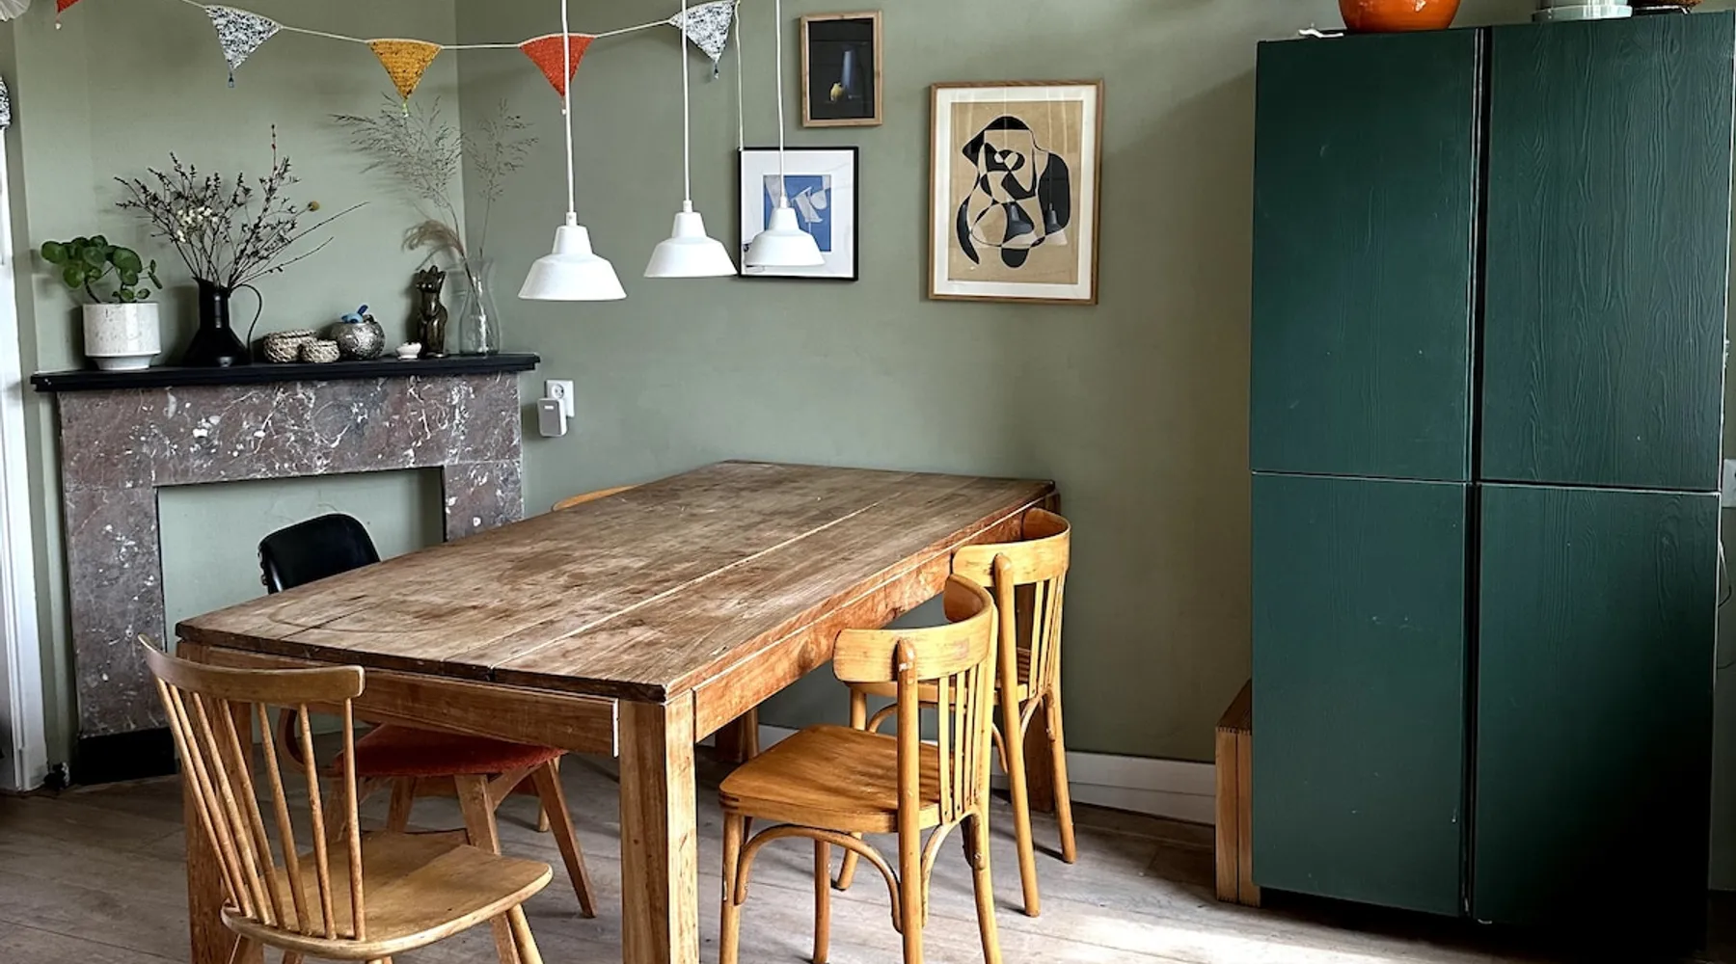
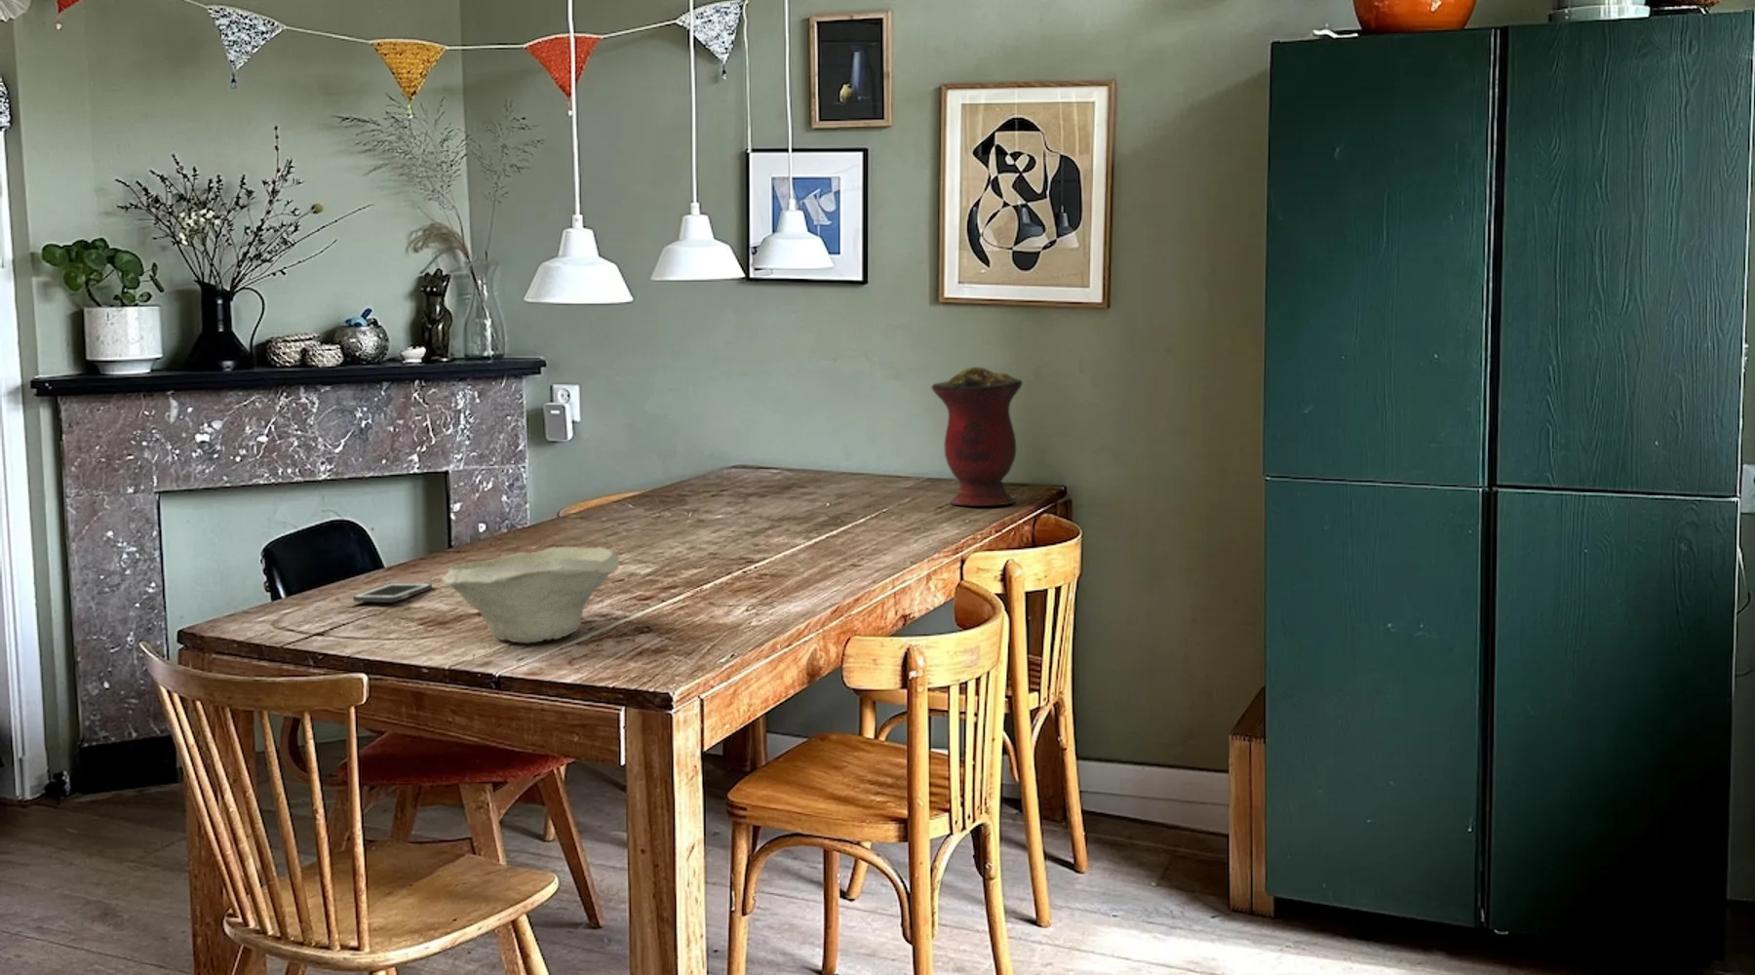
+ cell phone [352,582,433,604]
+ bowl [441,546,621,644]
+ vase [930,365,1023,507]
